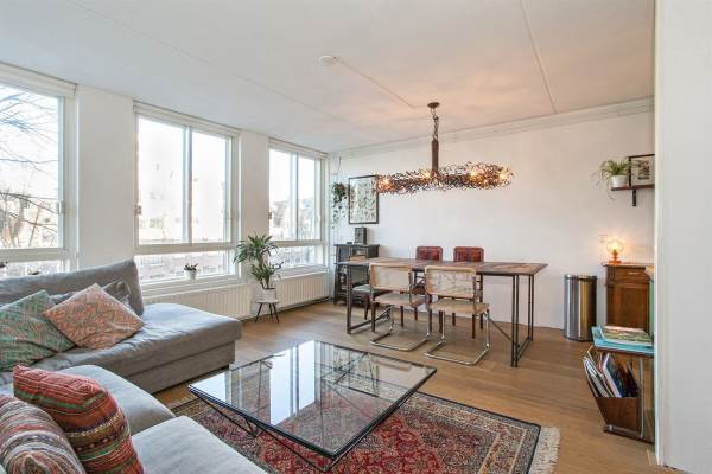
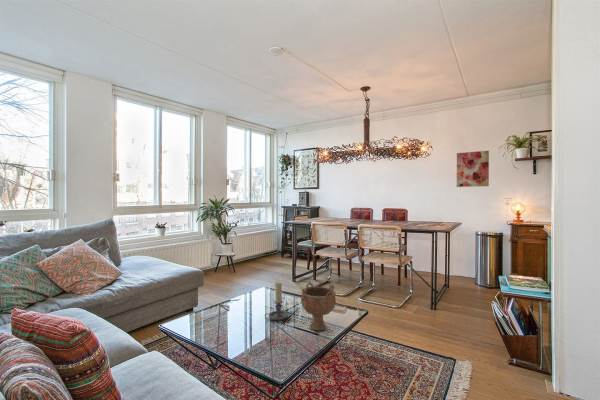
+ wall art [456,150,490,188]
+ decorative bowl [300,281,337,331]
+ candle holder [264,281,289,321]
